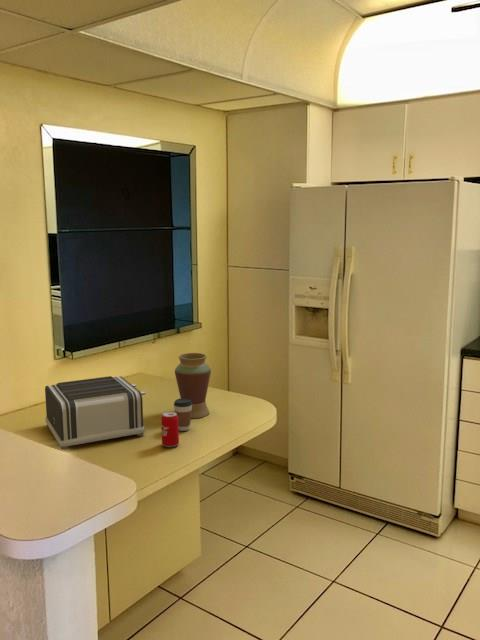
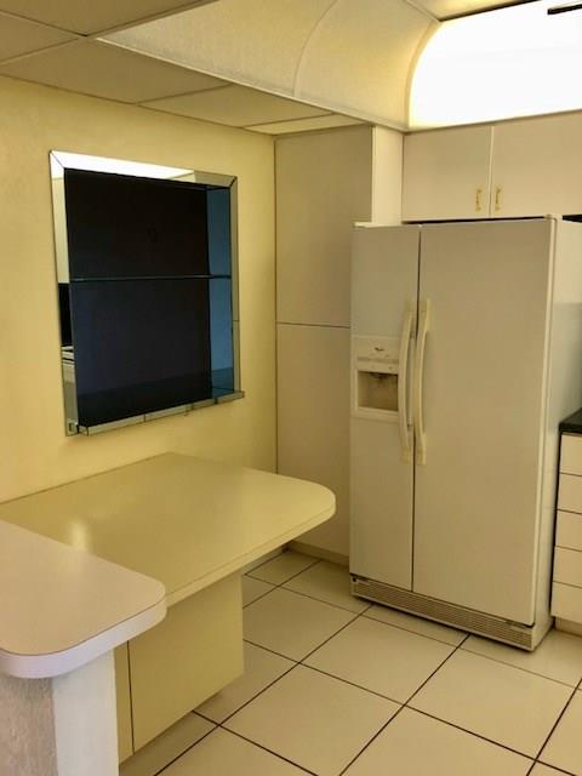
- coffee cup [173,398,192,432]
- toaster [44,375,147,451]
- beverage can [160,411,180,448]
- vase [174,352,212,419]
